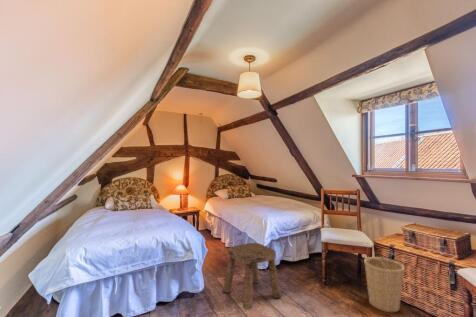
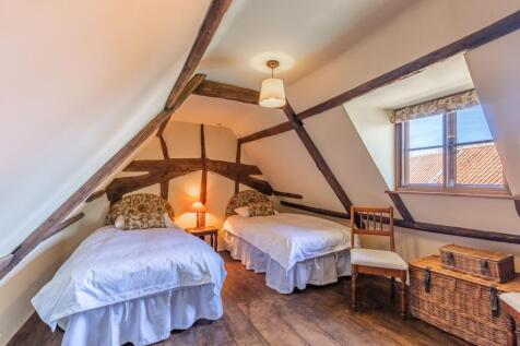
- basket [363,252,406,313]
- stool [222,242,282,311]
